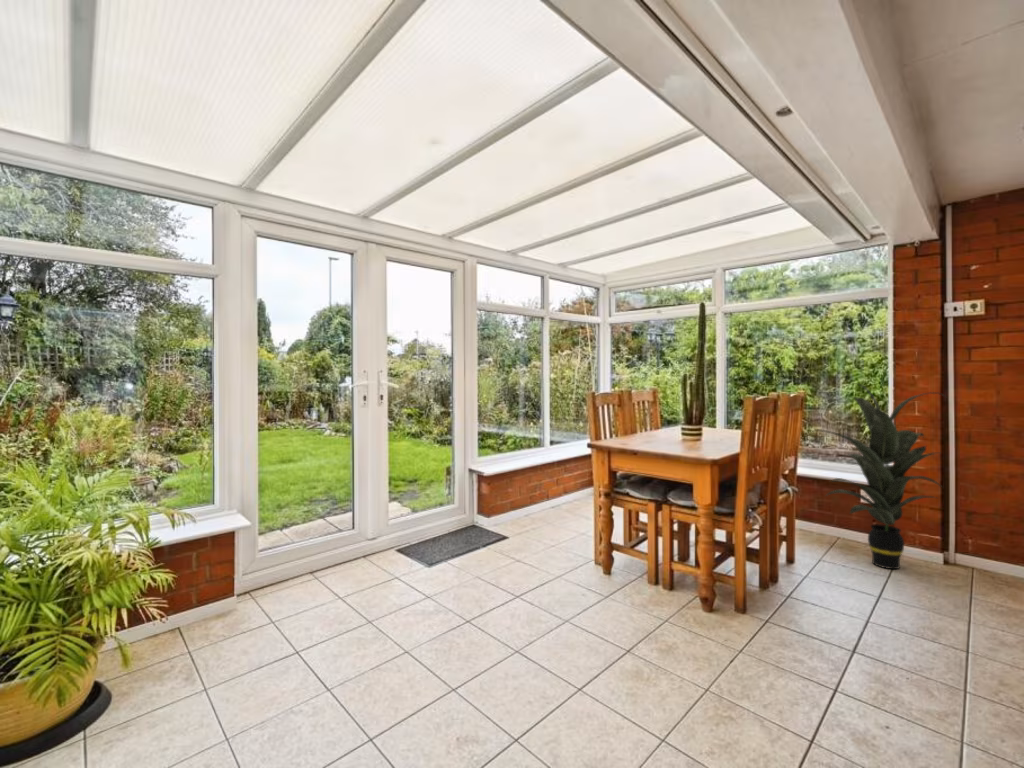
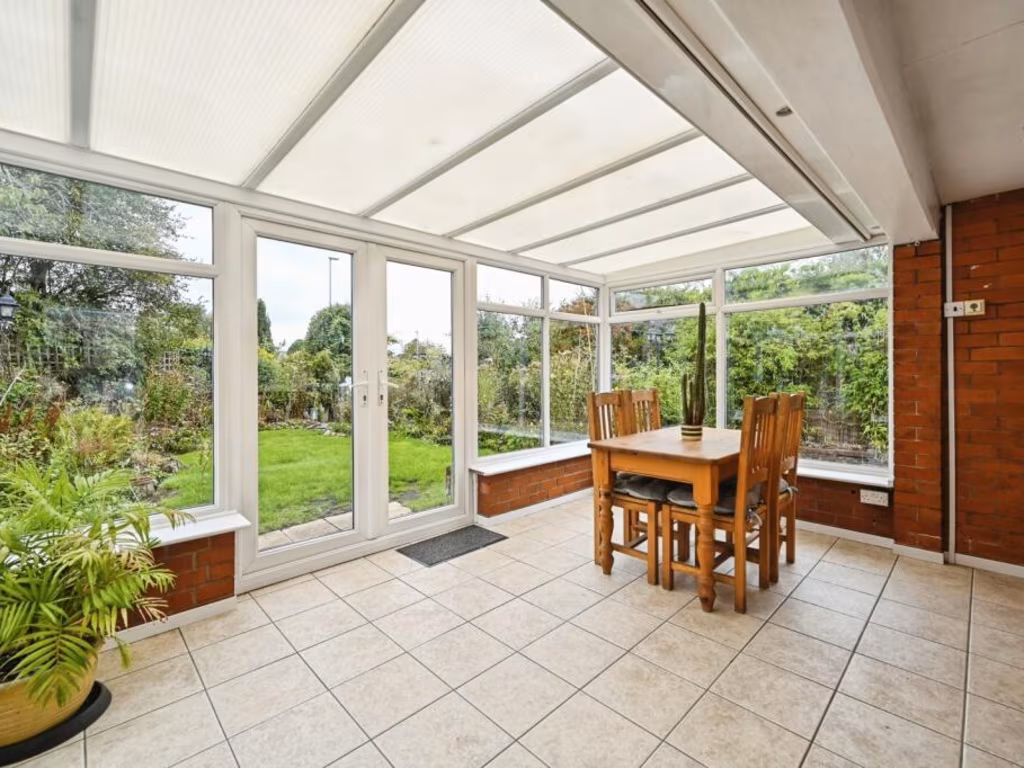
- indoor plant [807,382,947,570]
